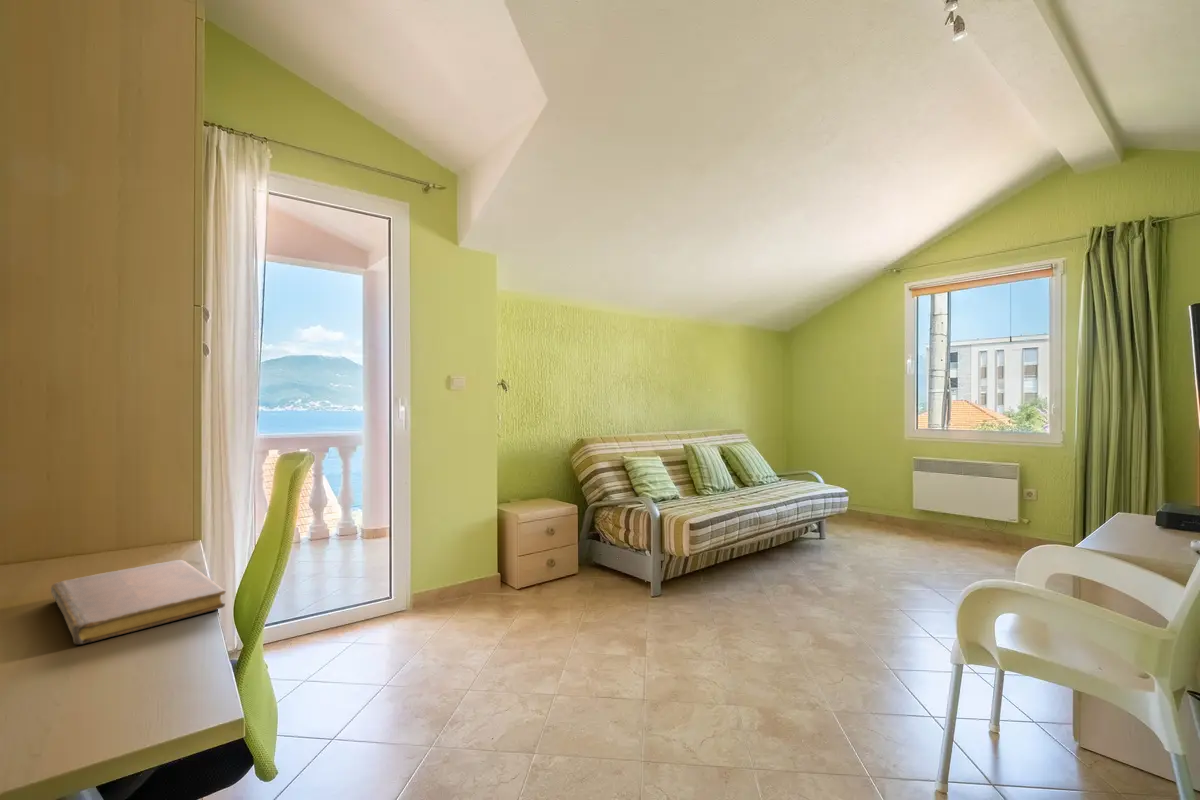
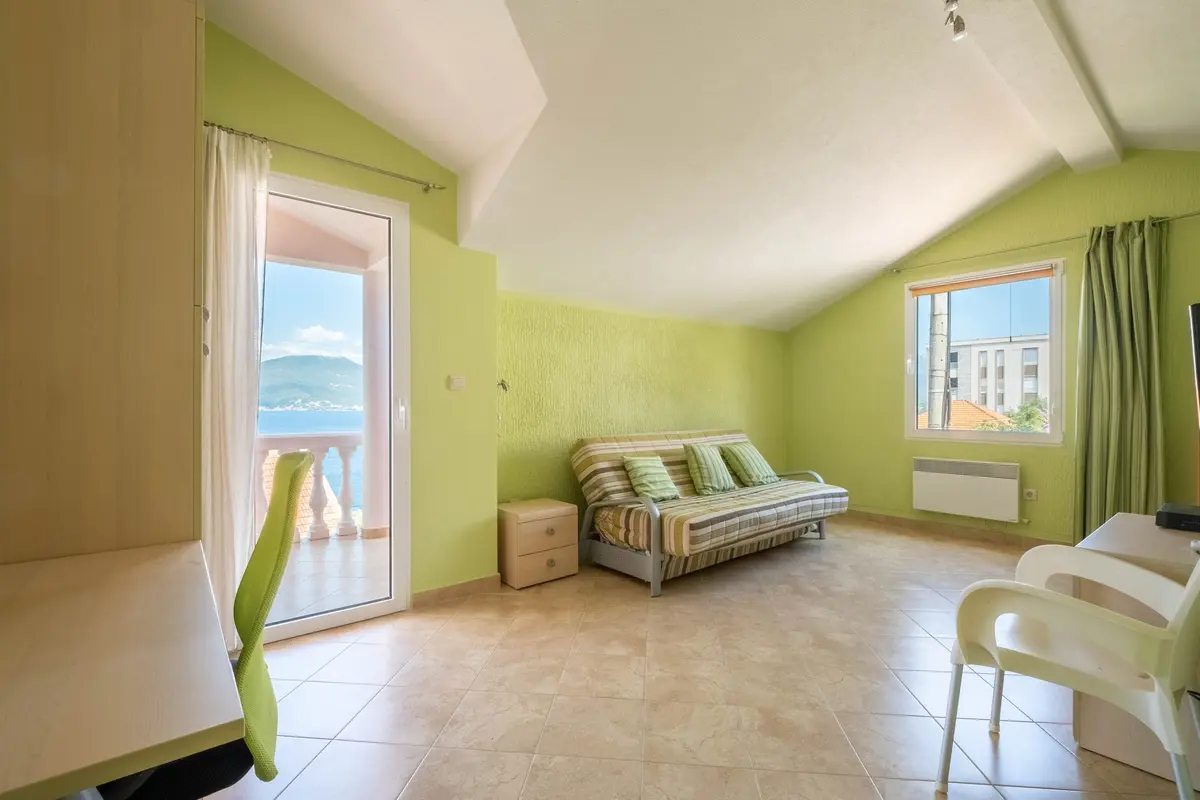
- notebook [50,559,227,645]
